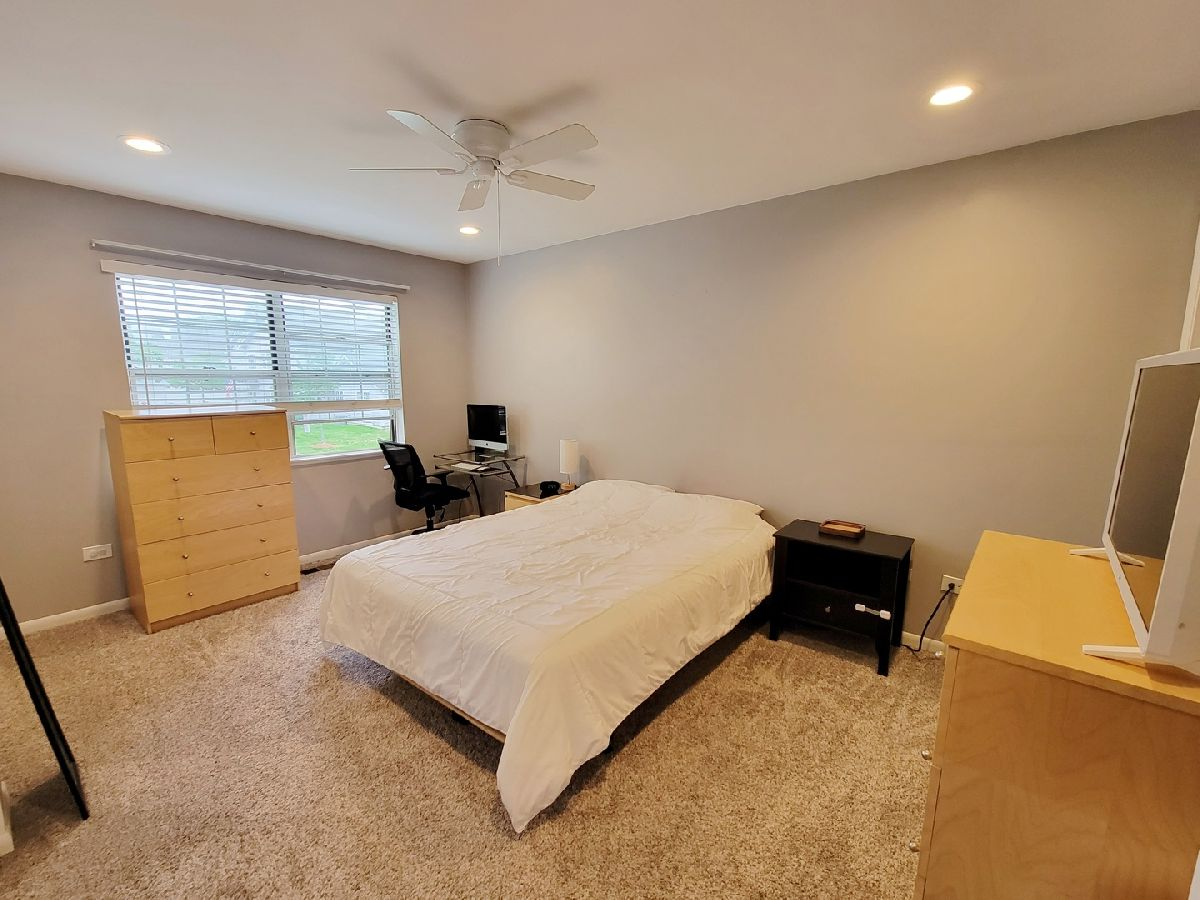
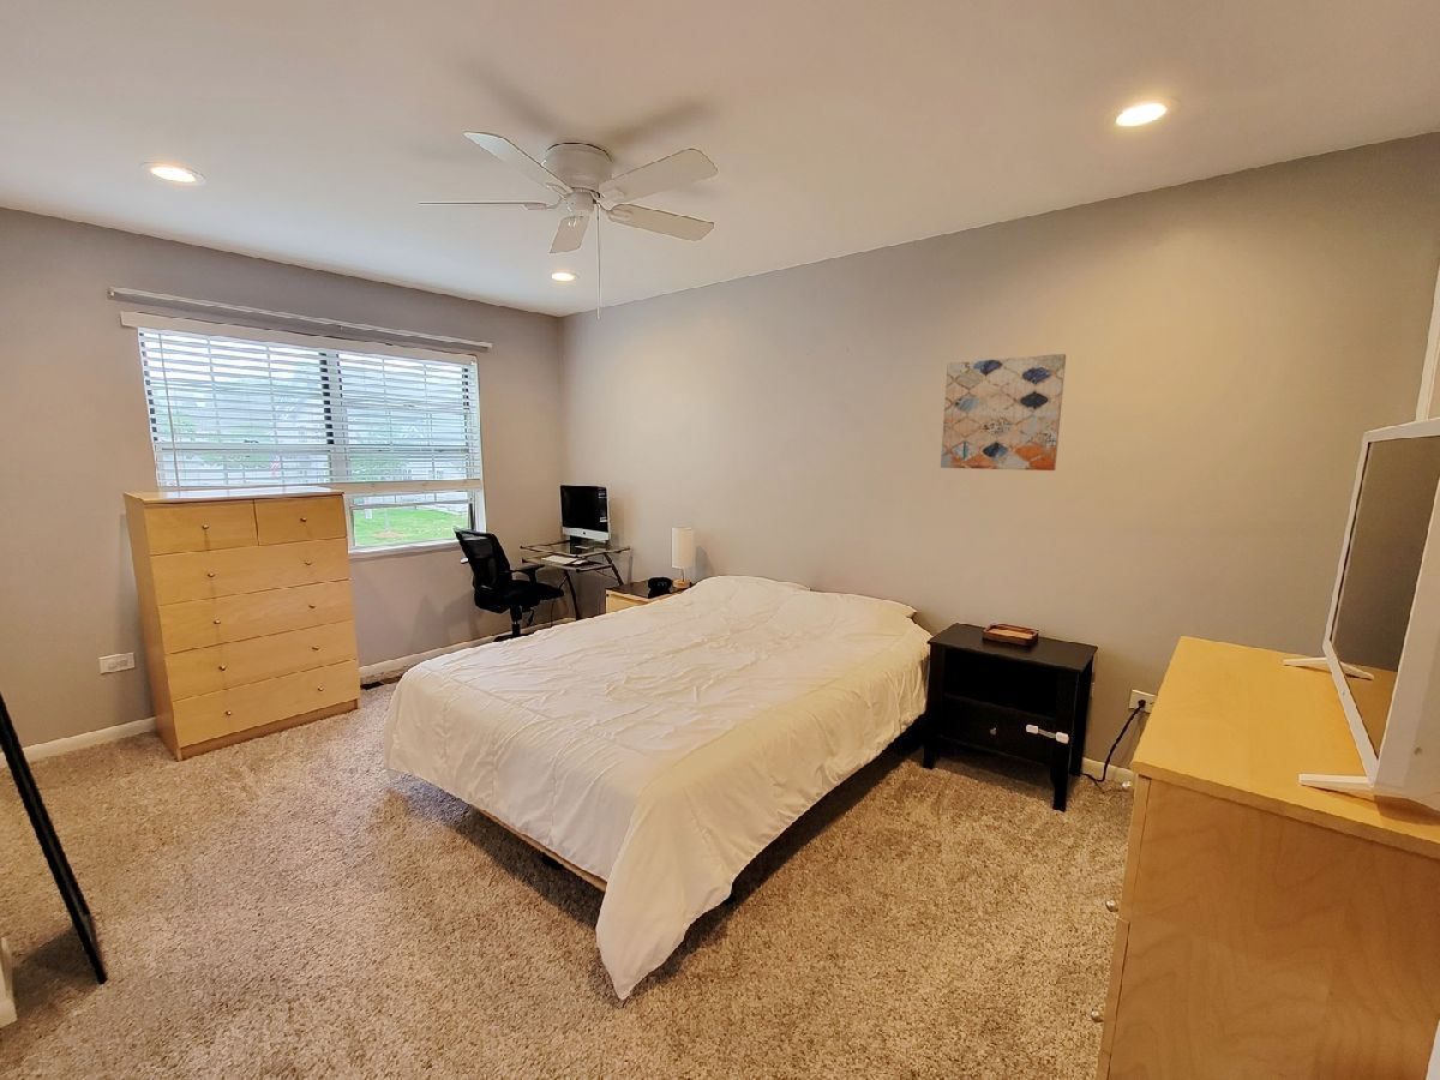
+ wall art [940,353,1067,472]
